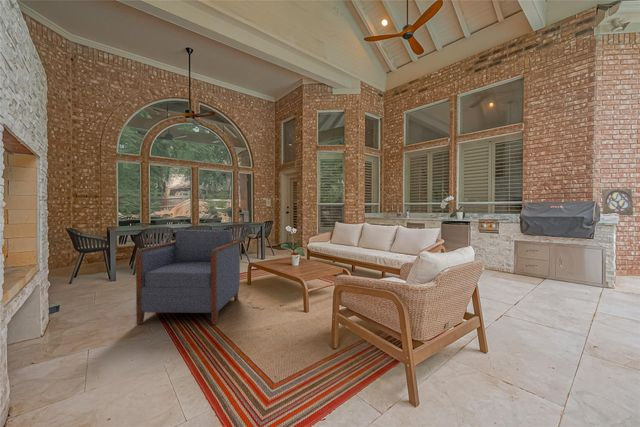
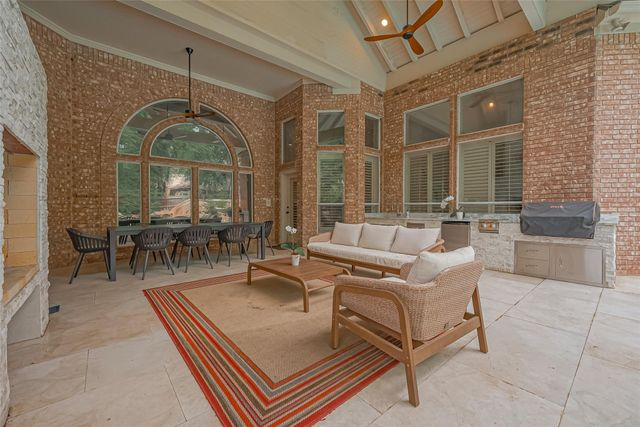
- wall ornament [601,188,634,217]
- armchair [135,229,241,326]
